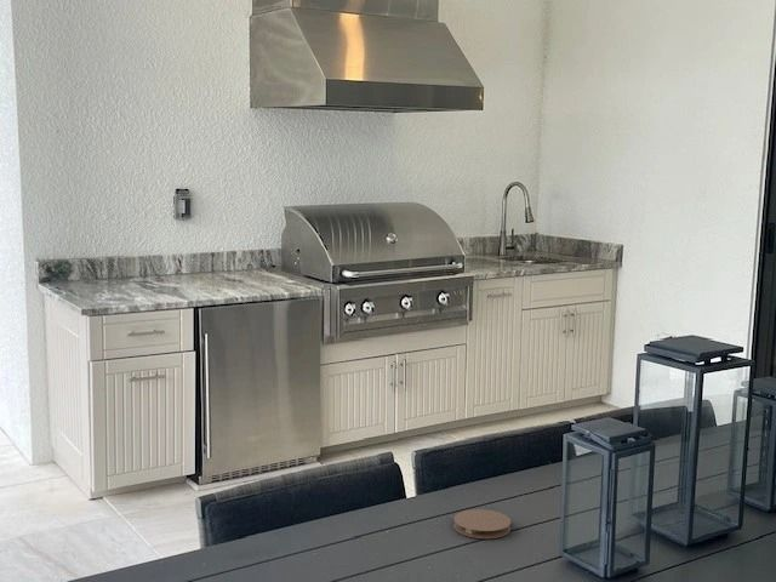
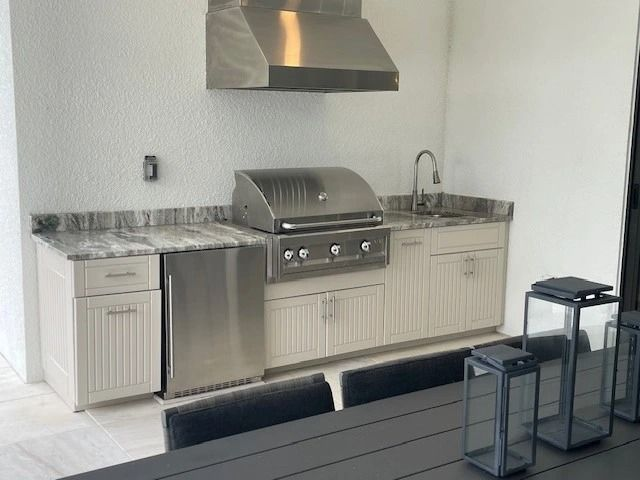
- coaster [452,508,512,540]
